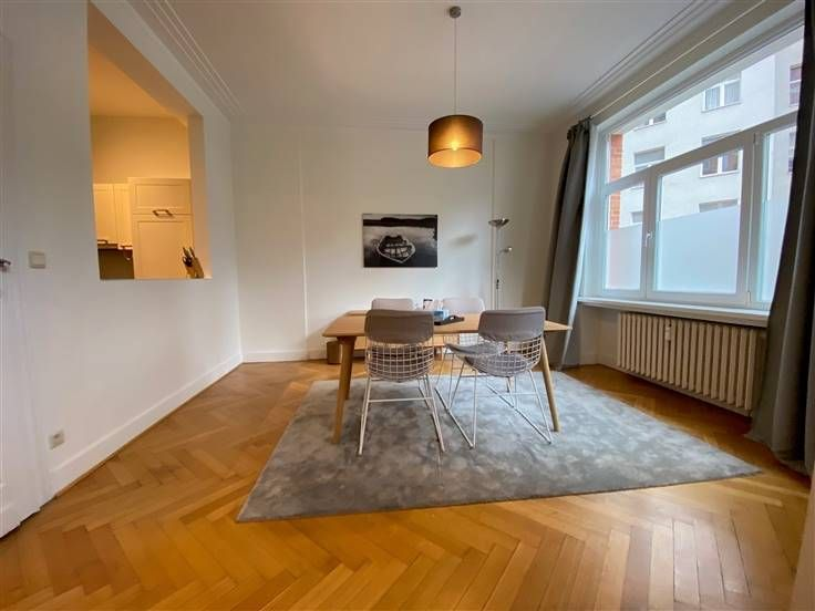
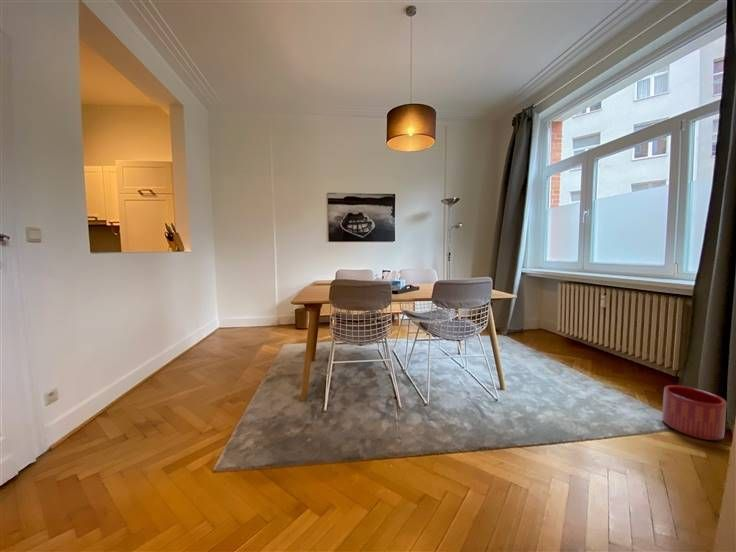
+ planter [661,384,728,441]
